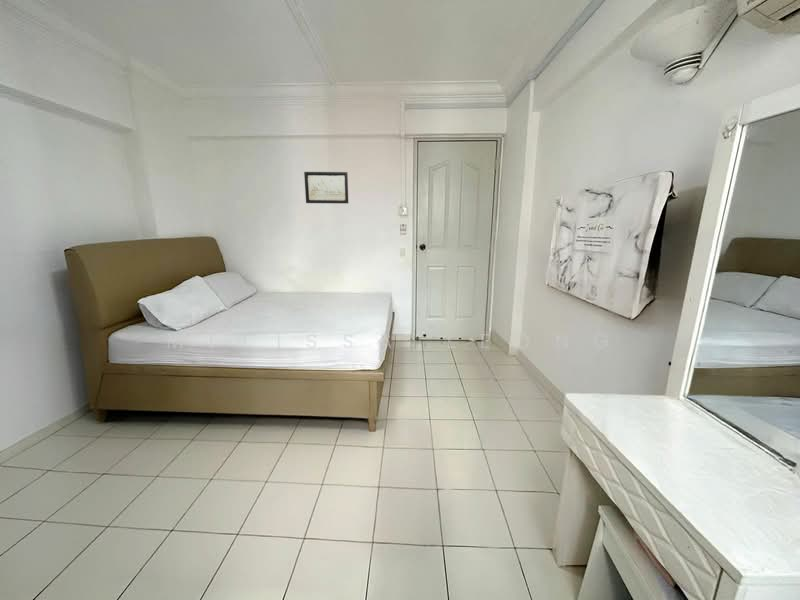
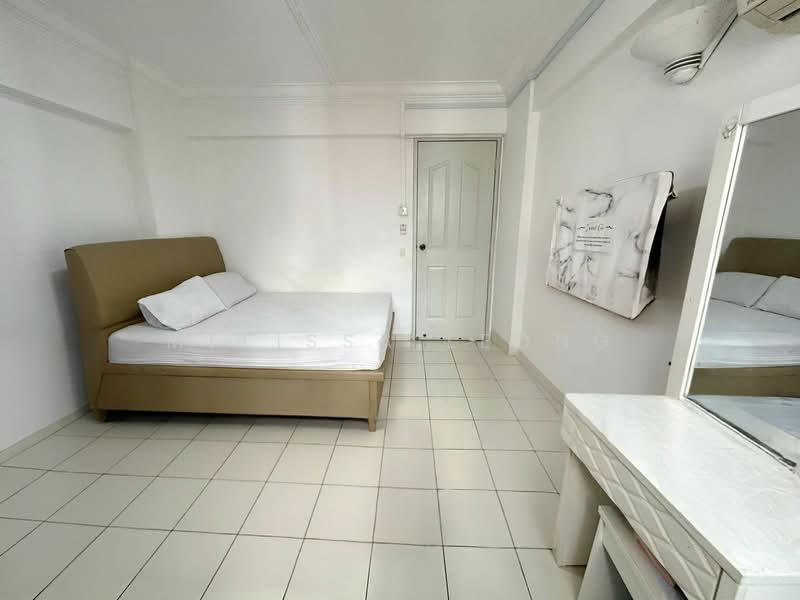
- wall art [303,171,349,204]
